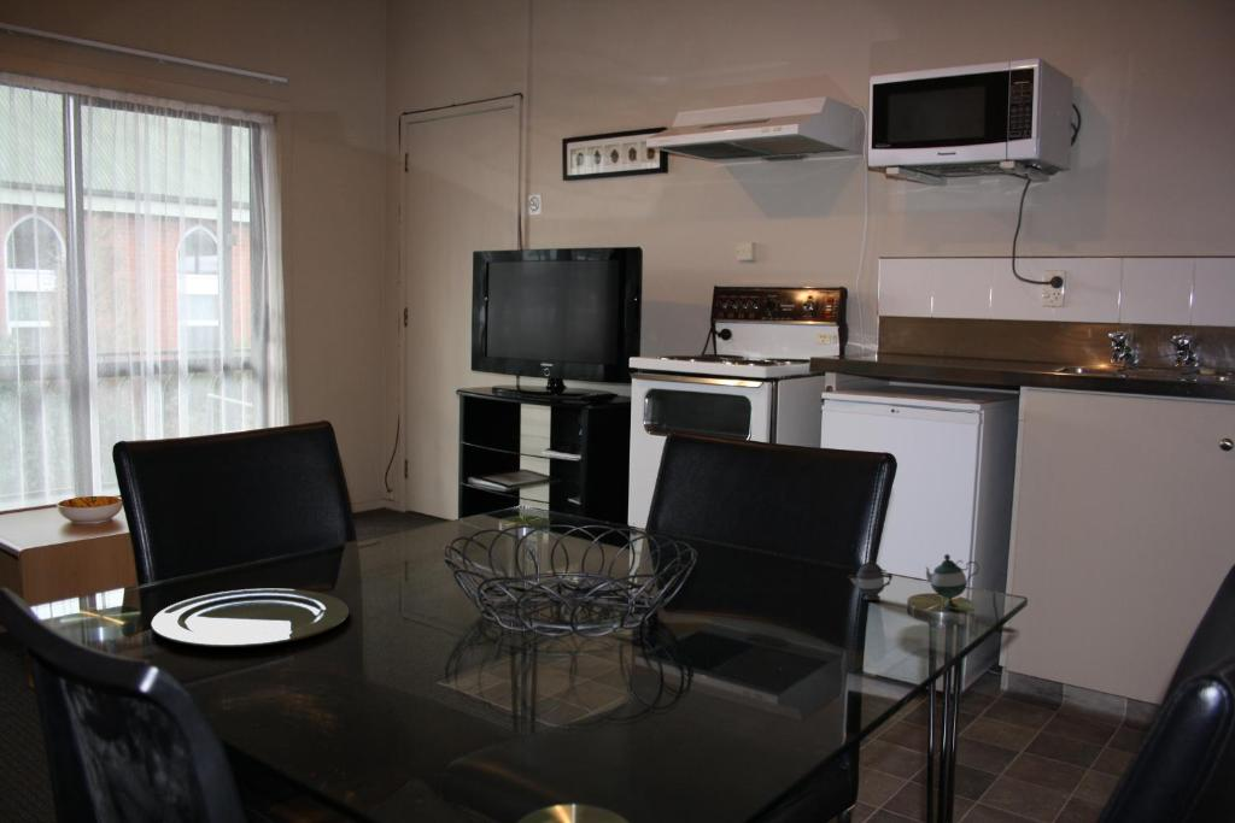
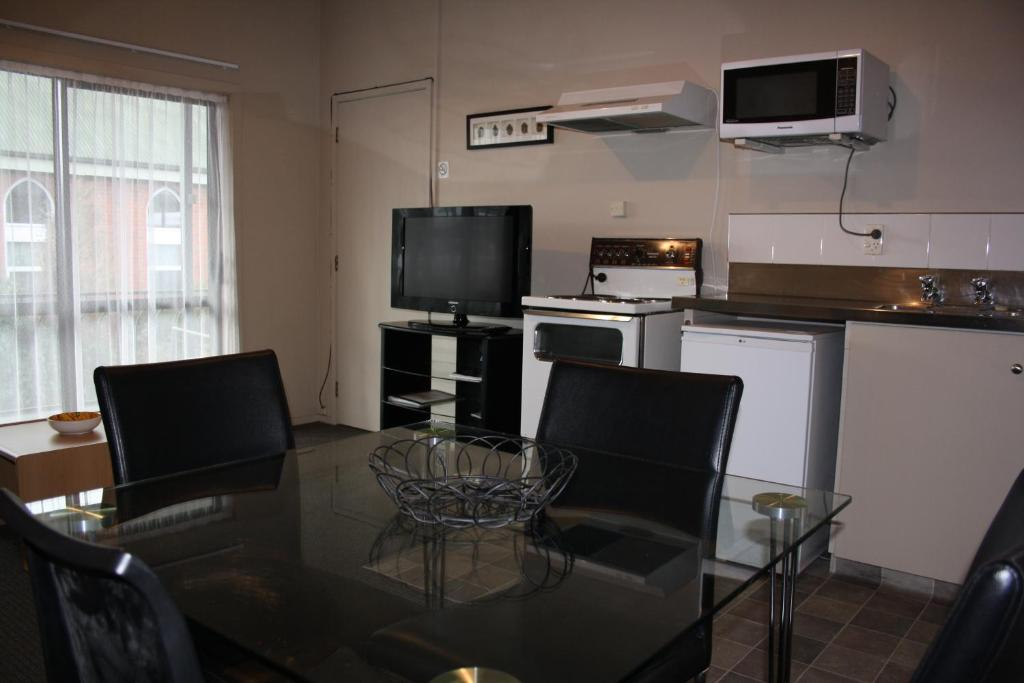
- plate [150,588,350,648]
- teapot [847,553,981,610]
